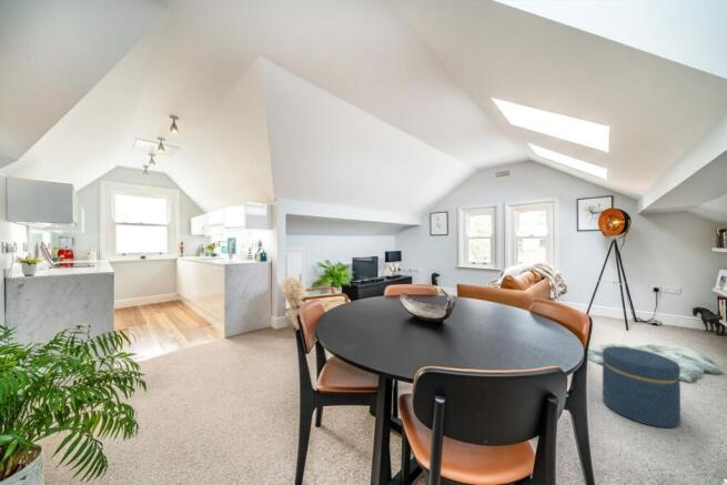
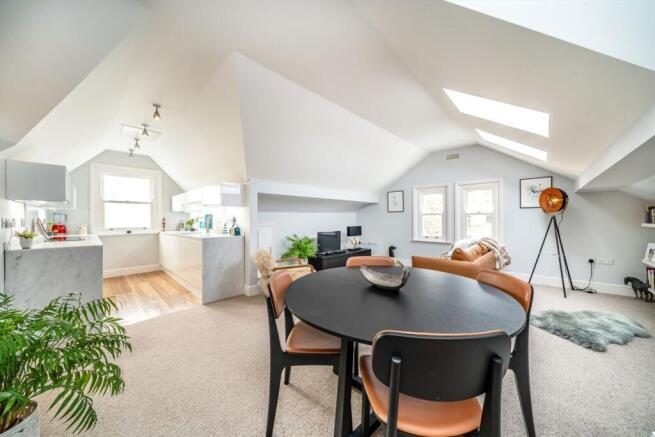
- ottoman [602,345,681,428]
